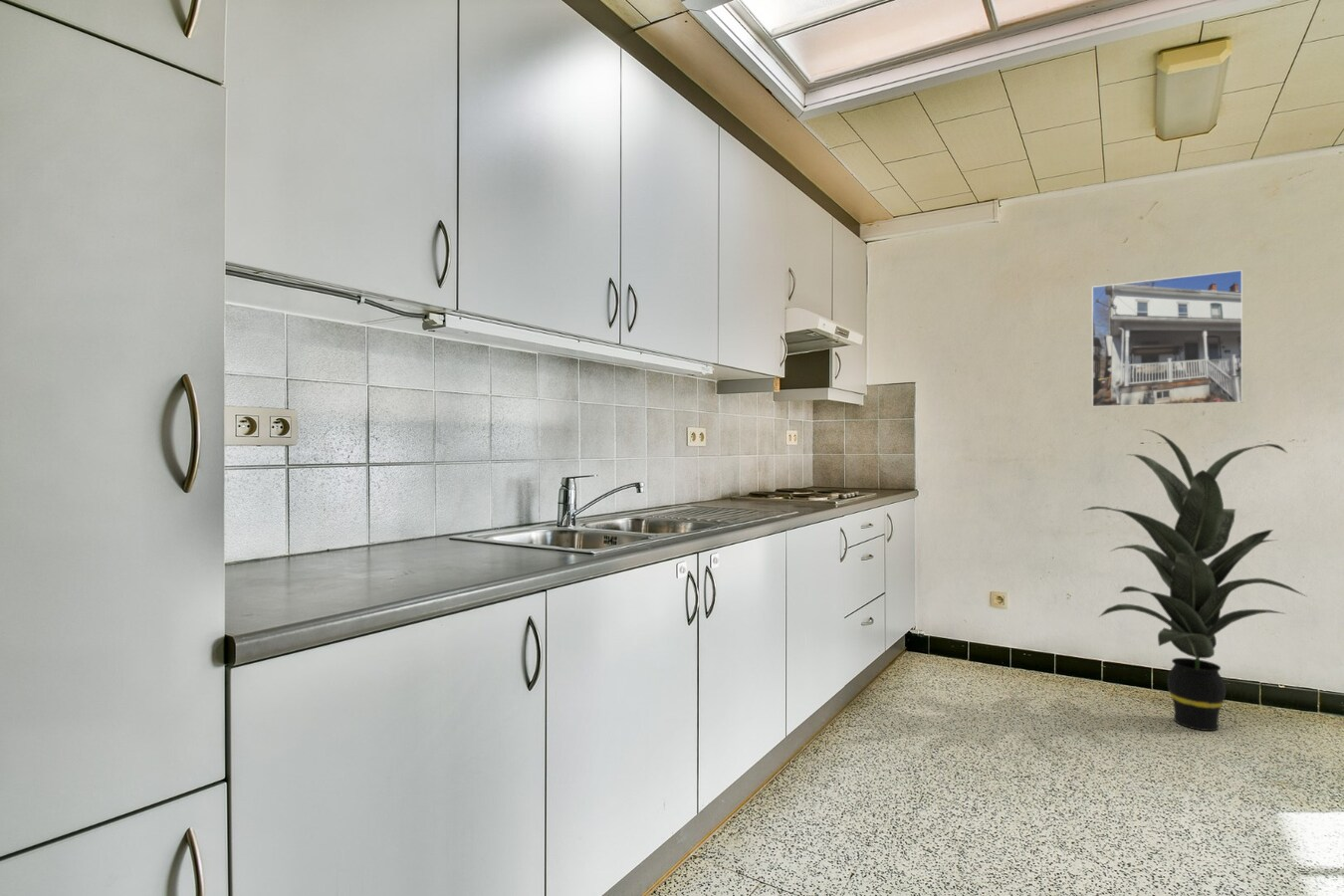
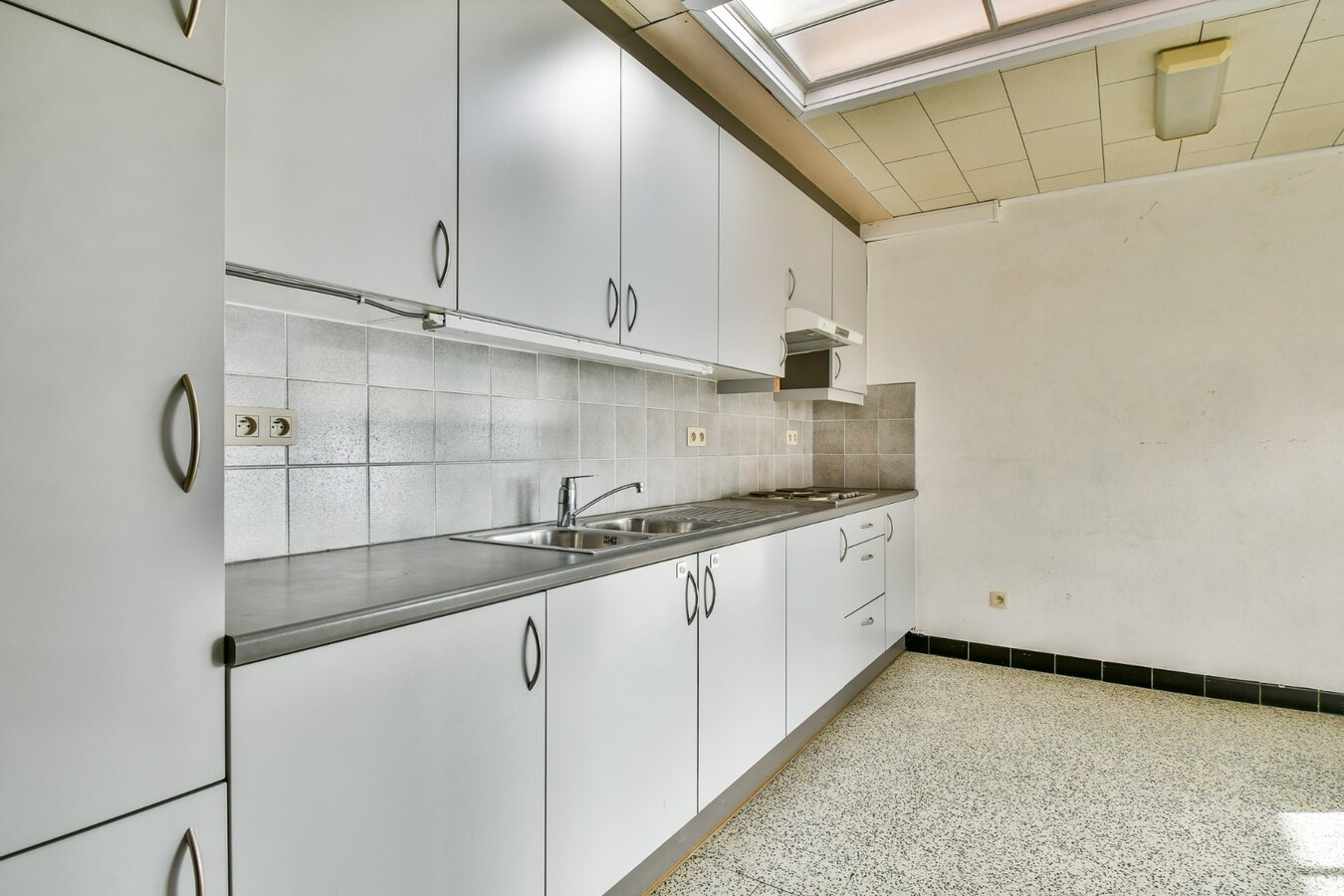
- indoor plant [1081,428,1307,732]
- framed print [1091,269,1243,408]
